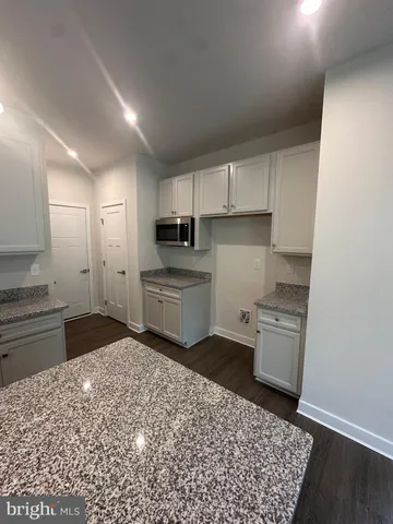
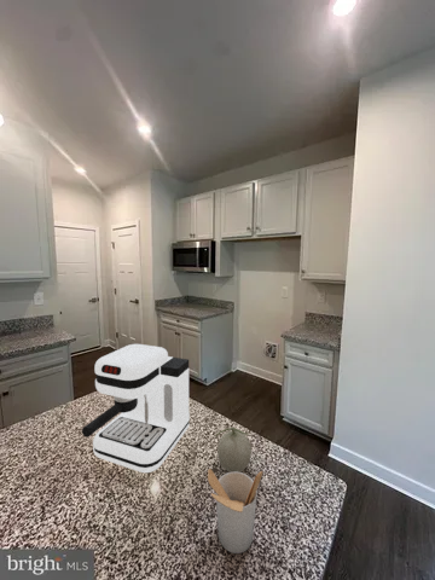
+ fruit [214,427,253,472]
+ coffee maker [81,343,191,474]
+ utensil holder [207,468,263,555]
